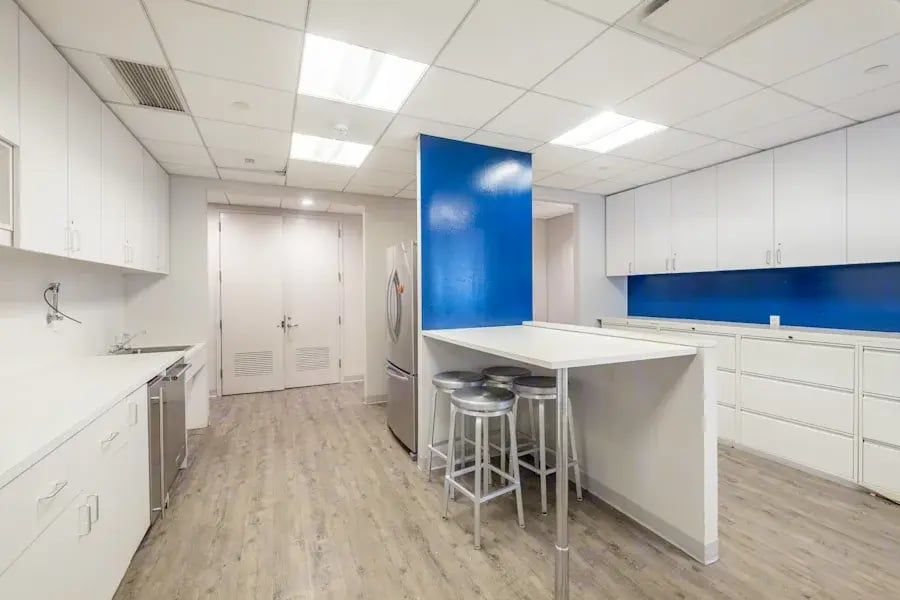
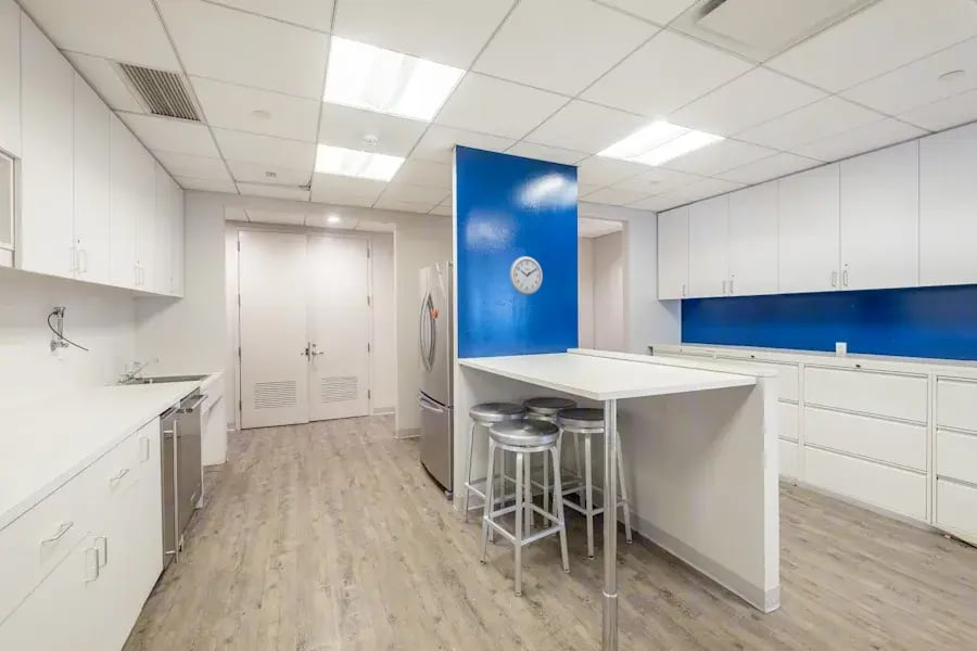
+ wall clock [509,255,544,296]
